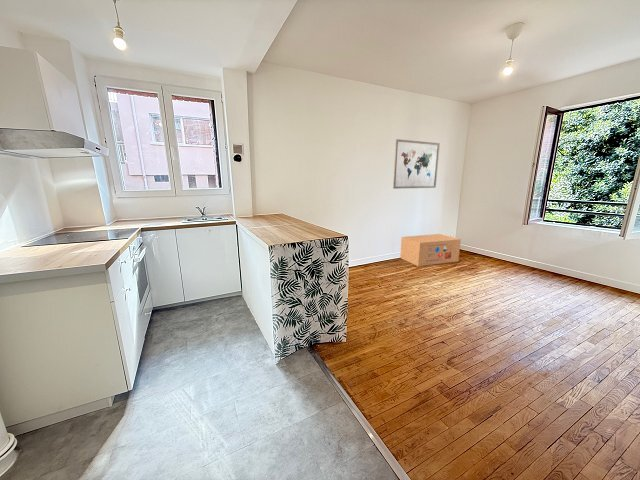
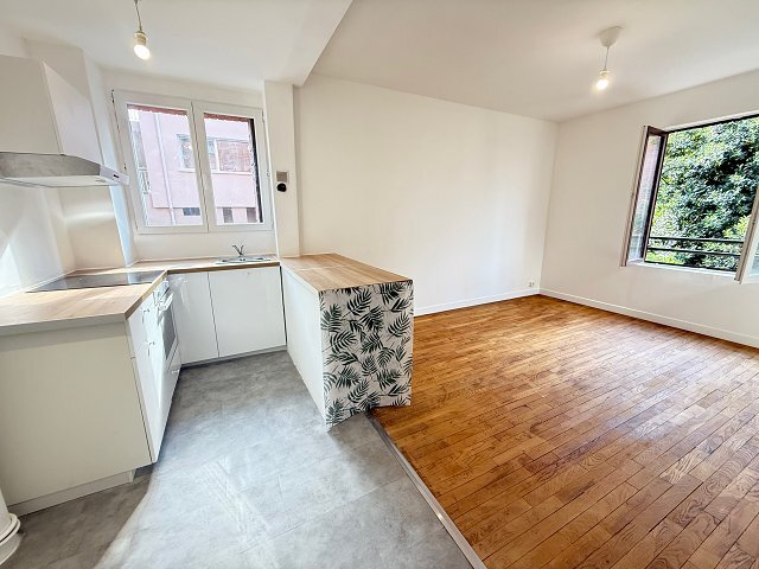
- cardboard box [399,233,462,267]
- wall art [392,138,441,190]
